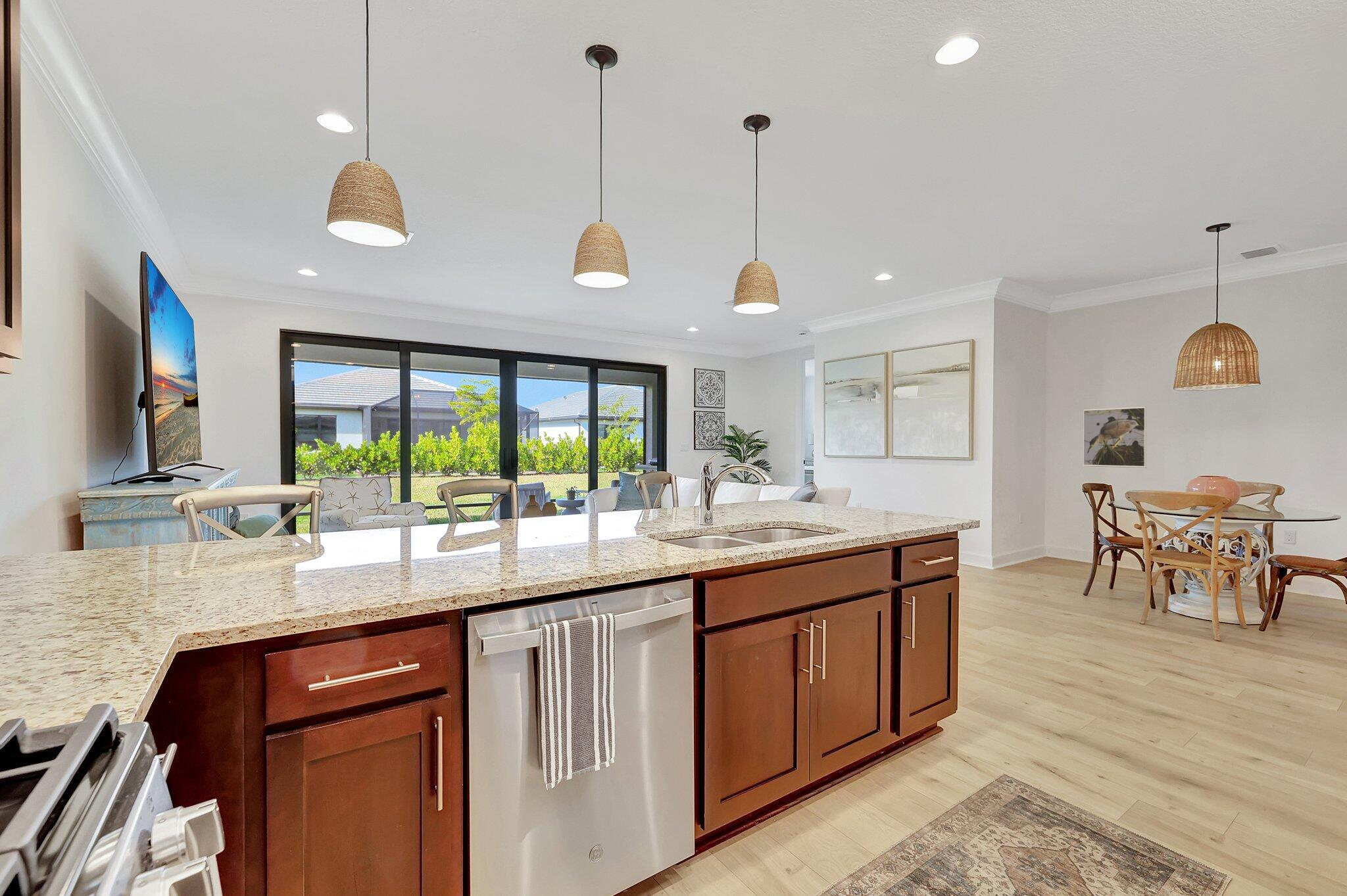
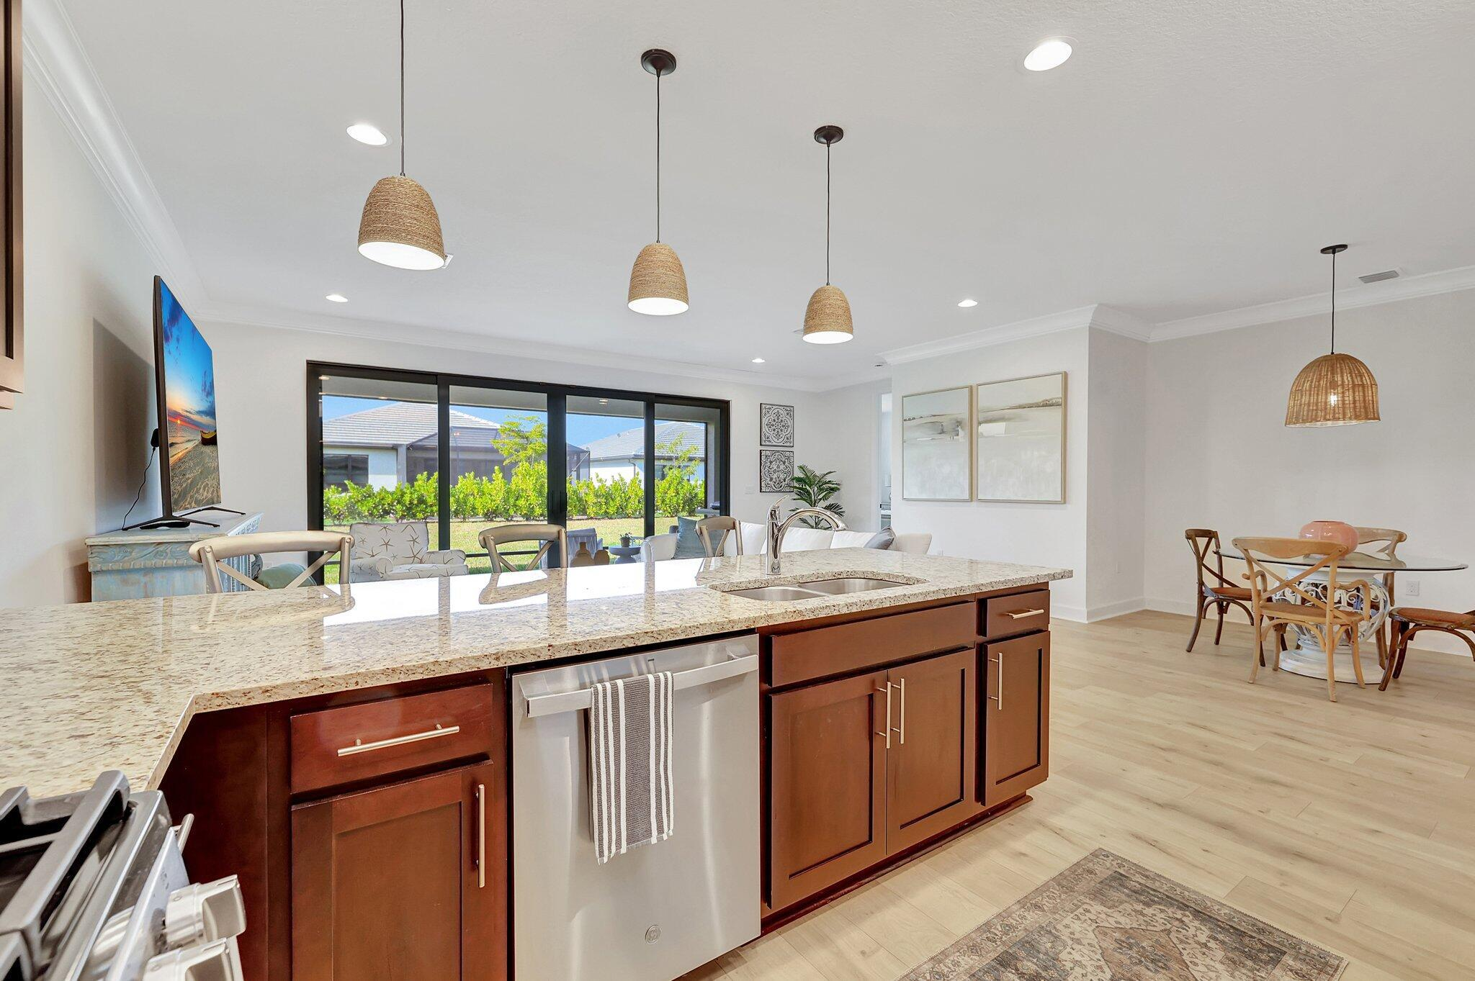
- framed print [1083,406,1147,469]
